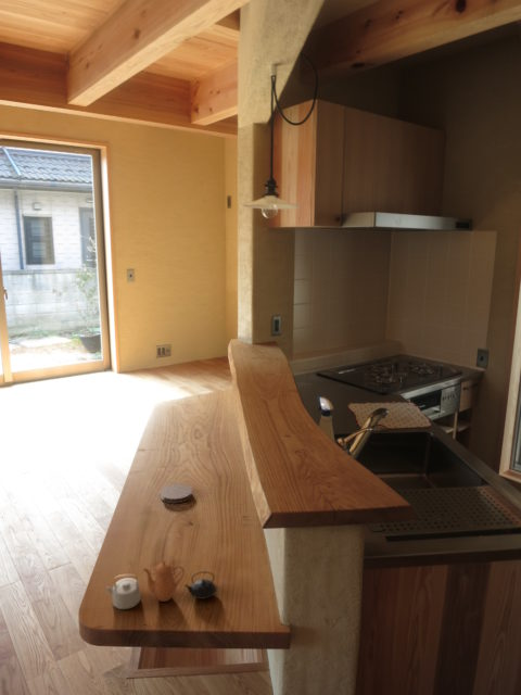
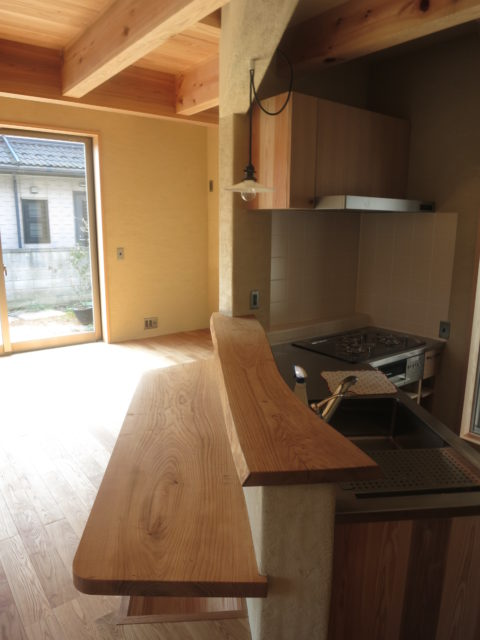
- coaster [160,483,193,504]
- teapot [104,559,218,610]
